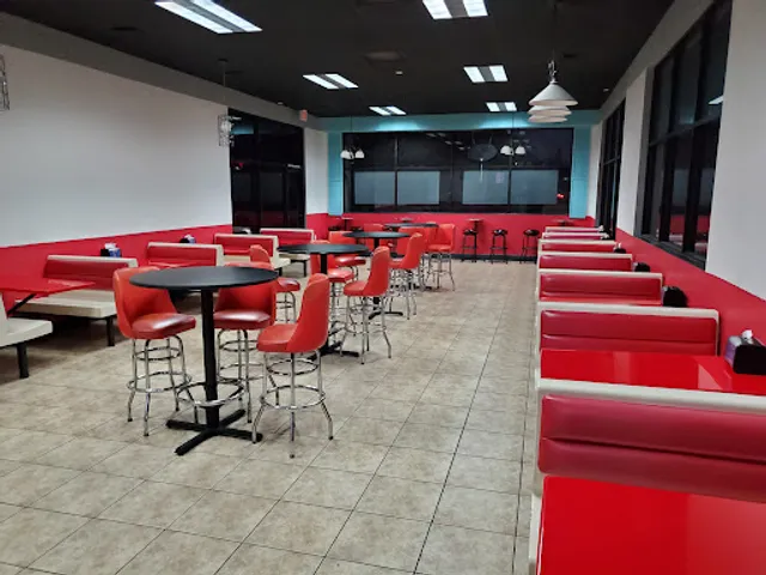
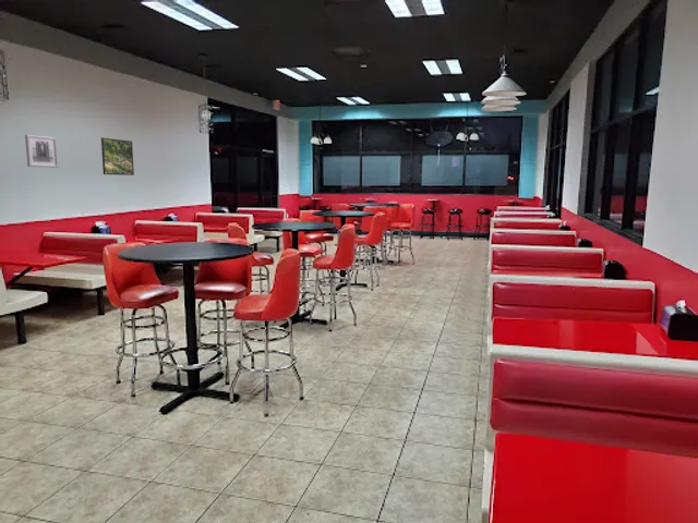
+ wall art [24,134,59,169]
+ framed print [100,136,135,177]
